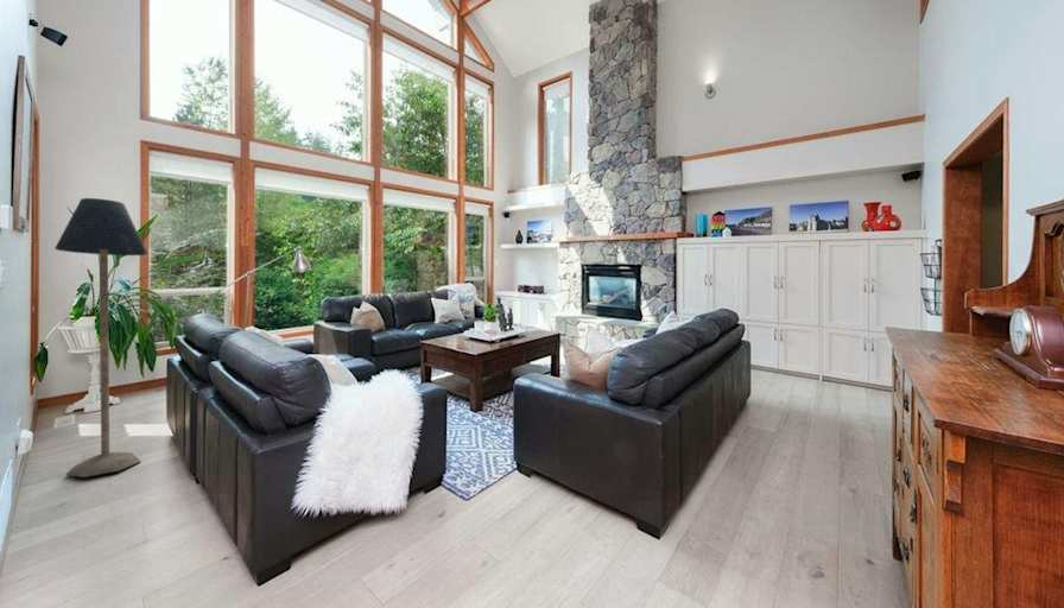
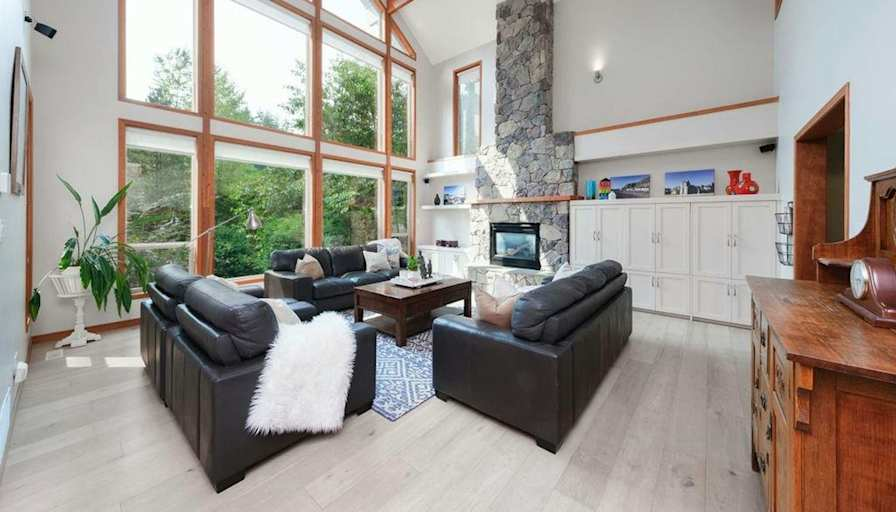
- floor lamp [53,197,148,479]
